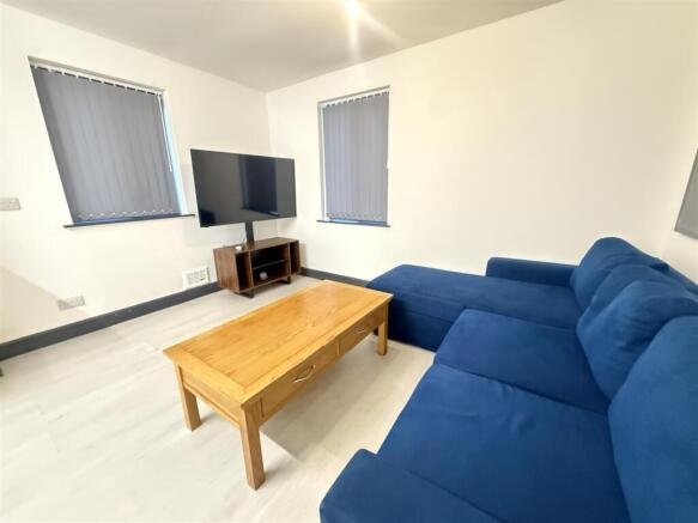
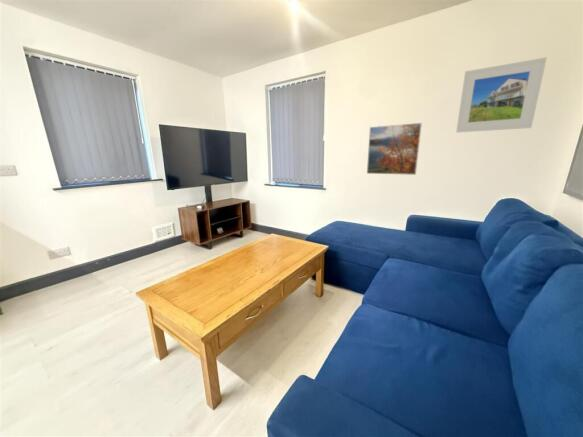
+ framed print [366,122,423,176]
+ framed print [455,56,548,133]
